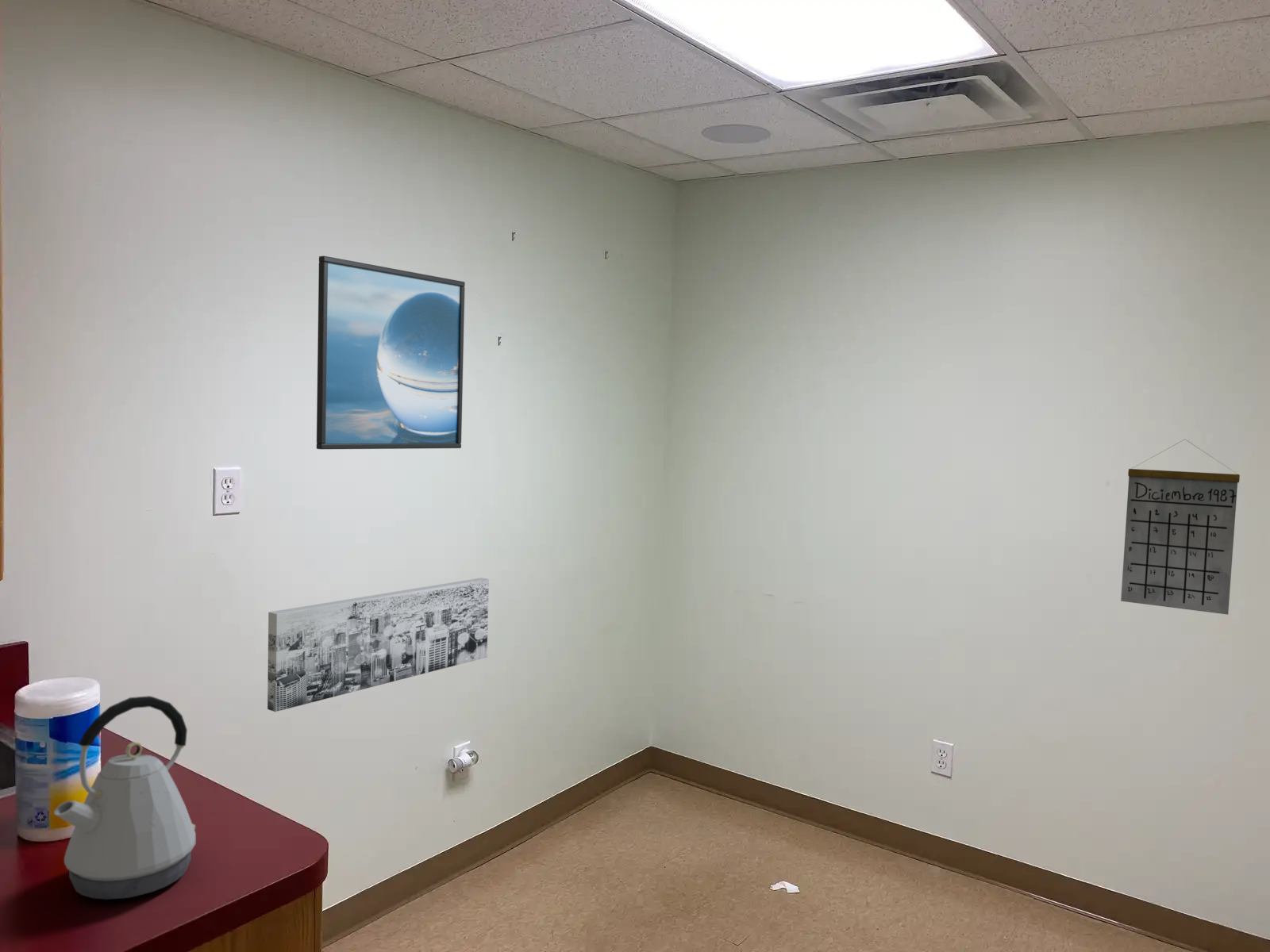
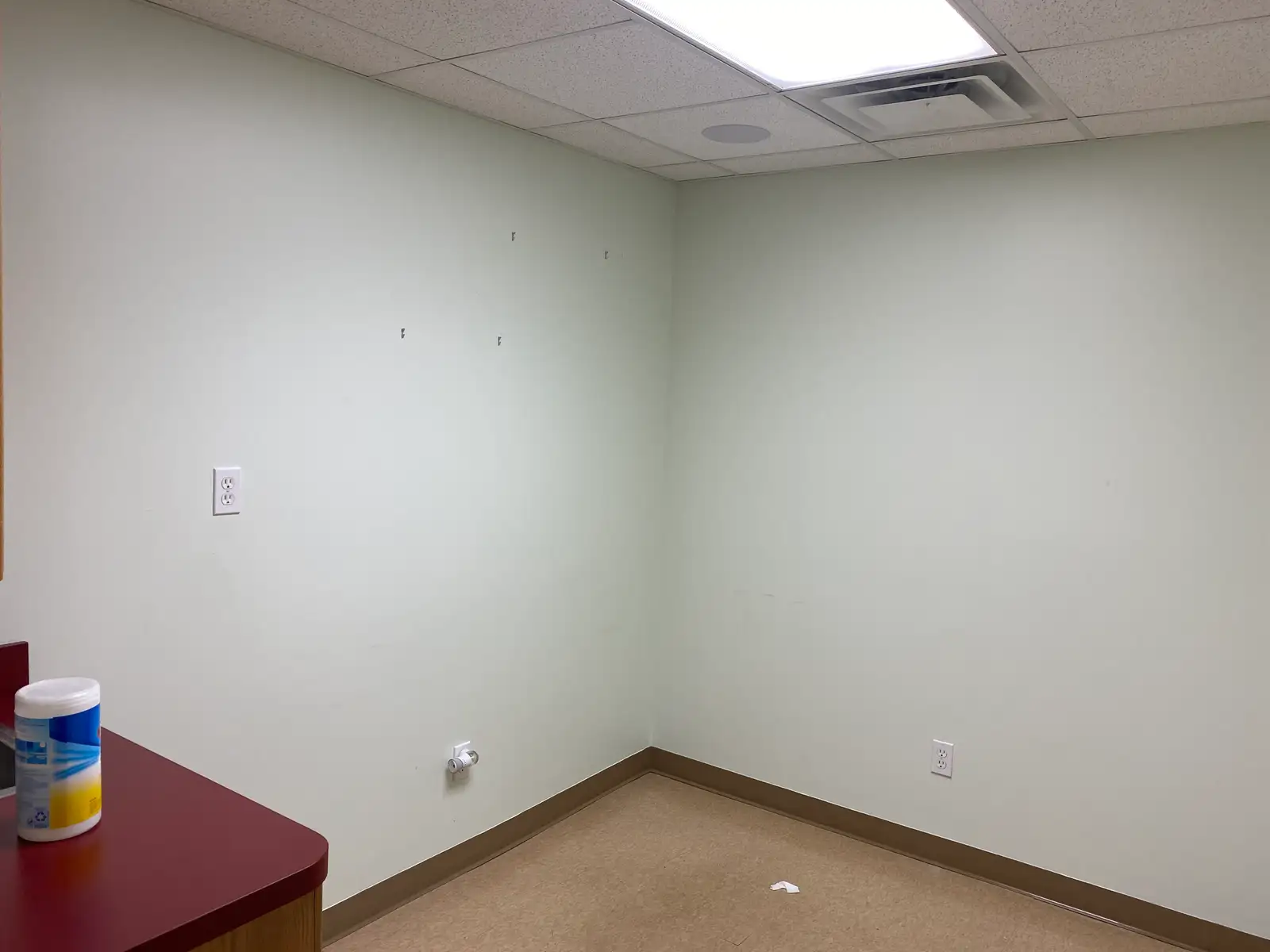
- kettle [53,695,196,900]
- wall art [267,577,490,712]
- calendar [1120,439,1241,616]
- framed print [316,255,466,450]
